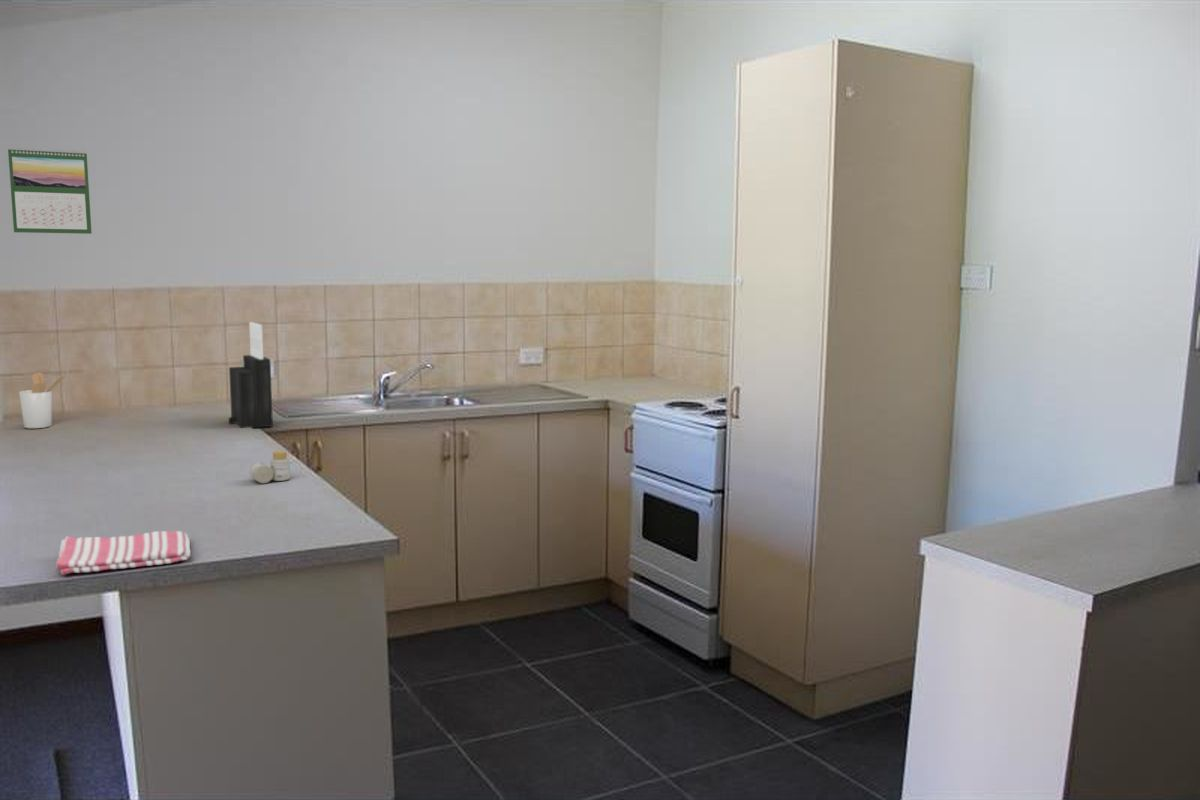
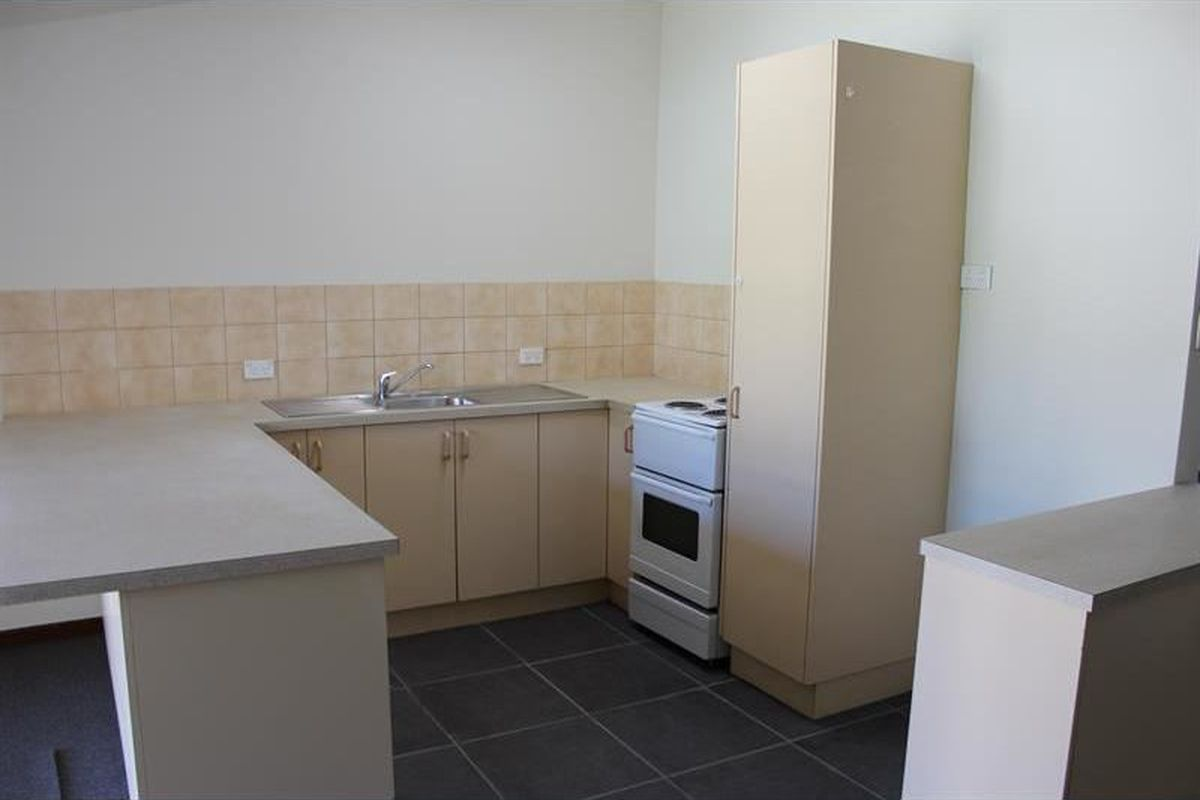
- dish towel [55,530,191,576]
- calendar [7,146,93,235]
- knife block [228,321,274,429]
- utensil holder [18,371,68,429]
- pill bottle [249,450,291,484]
